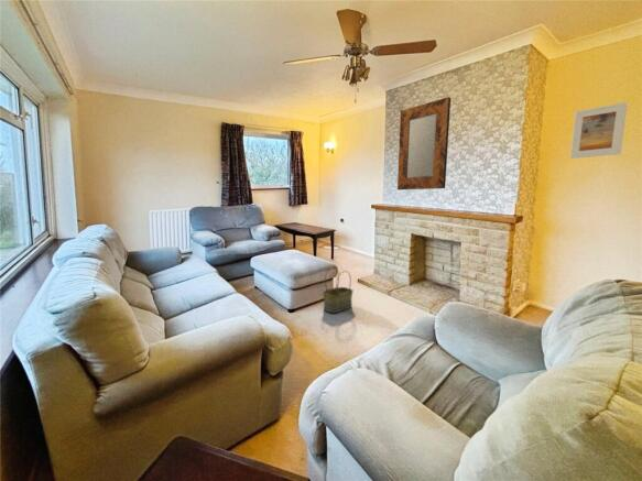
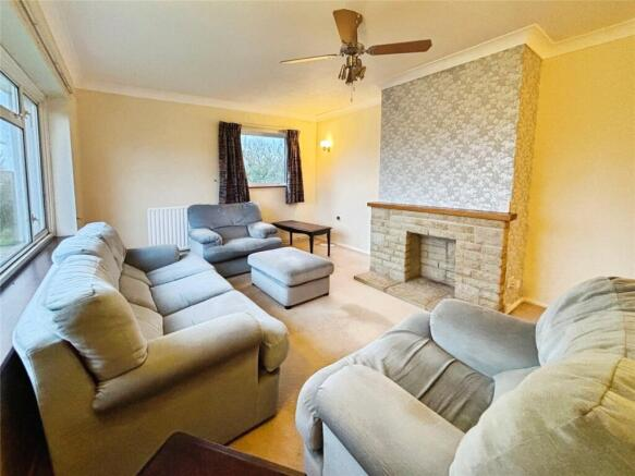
- home mirror [396,96,451,190]
- basket [323,267,353,314]
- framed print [569,101,629,160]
